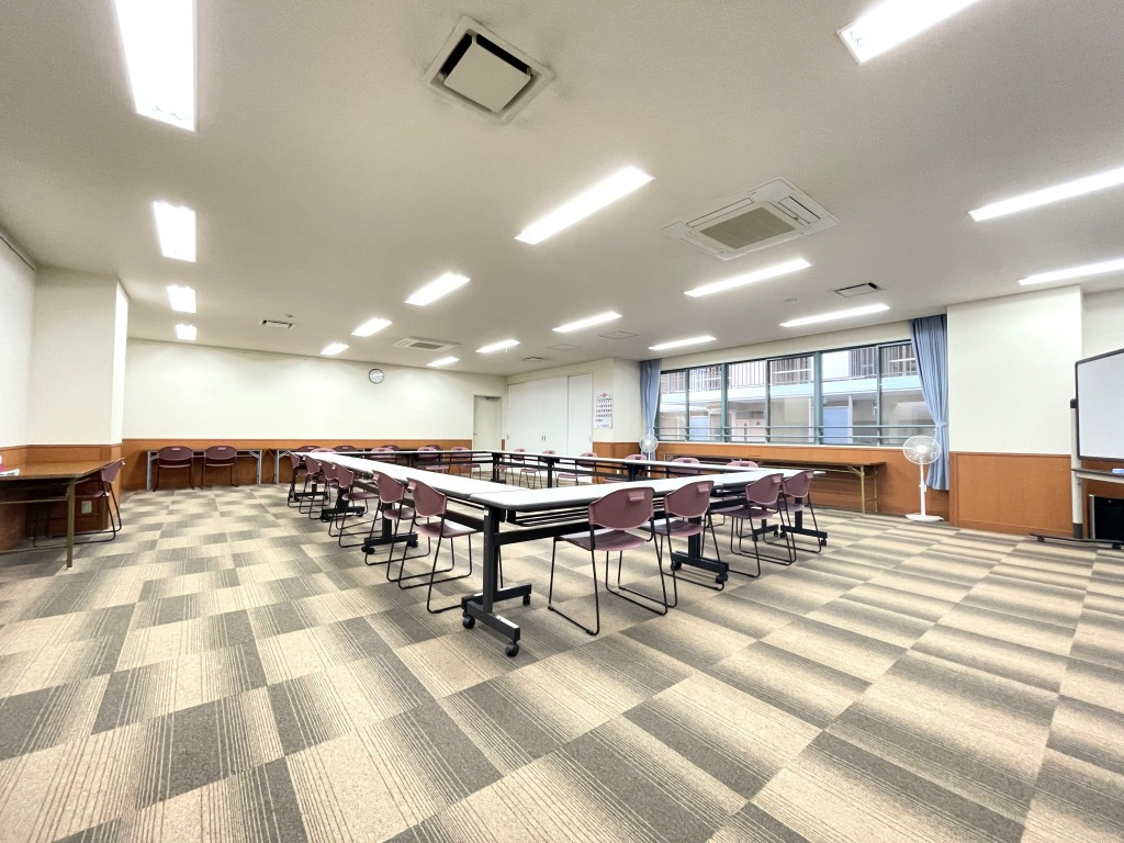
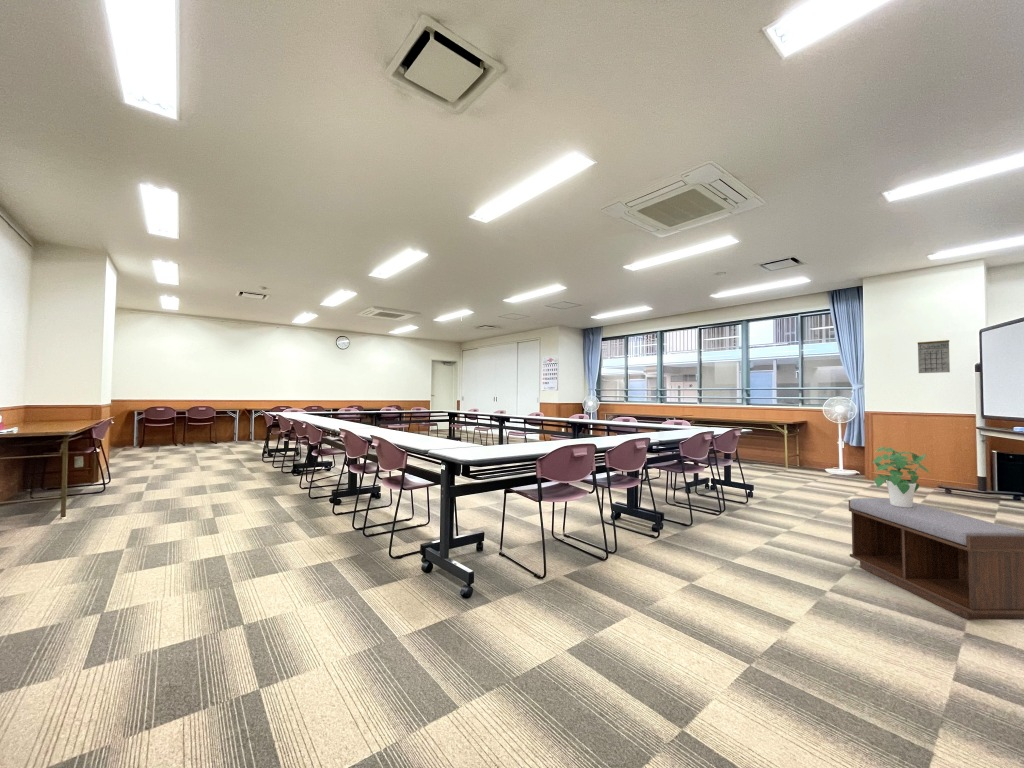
+ potted plant [872,446,930,508]
+ bench [848,497,1024,621]
+ calendar [917,335,951,374]
